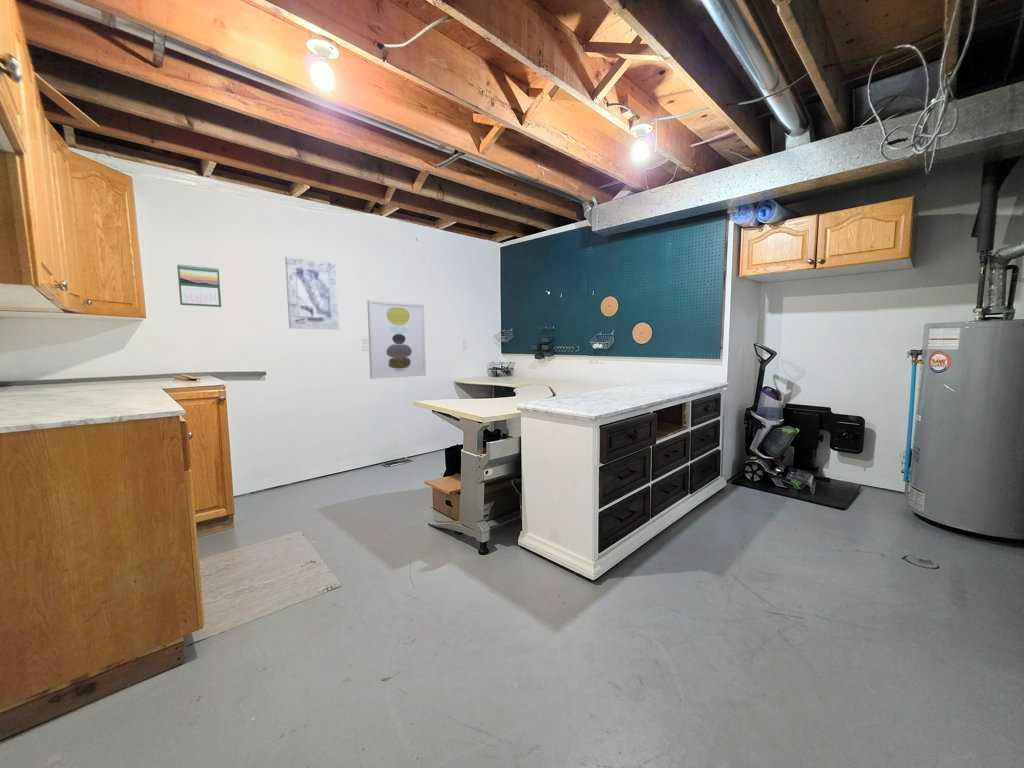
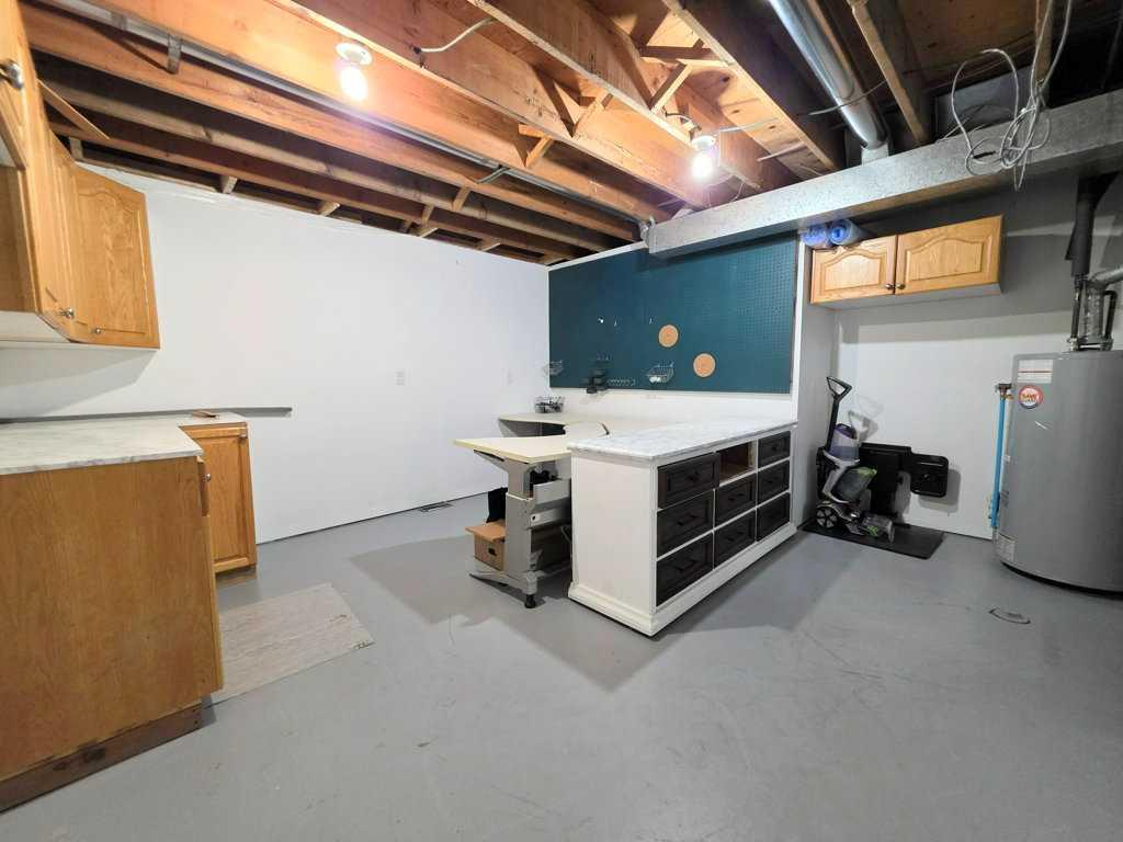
- wall art [284,255,340,330]
- wall art [366,299,427,380]
- calendar [176,263,222,308]
